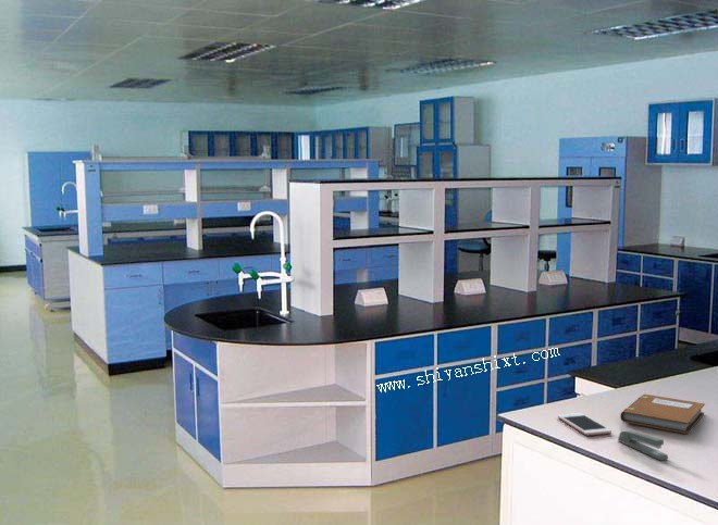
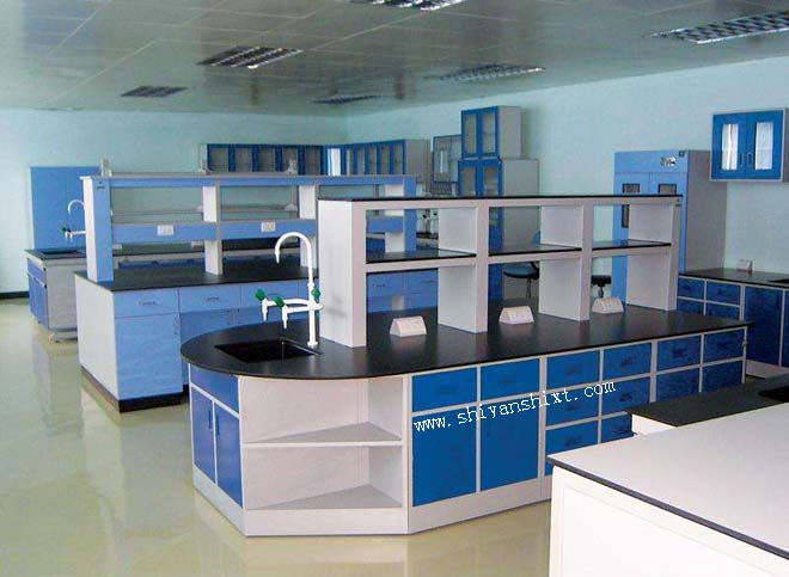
- notebook [619,393,706,435]
- cell phone [557,412,612,436]
- stapler [617,429,669,461]
